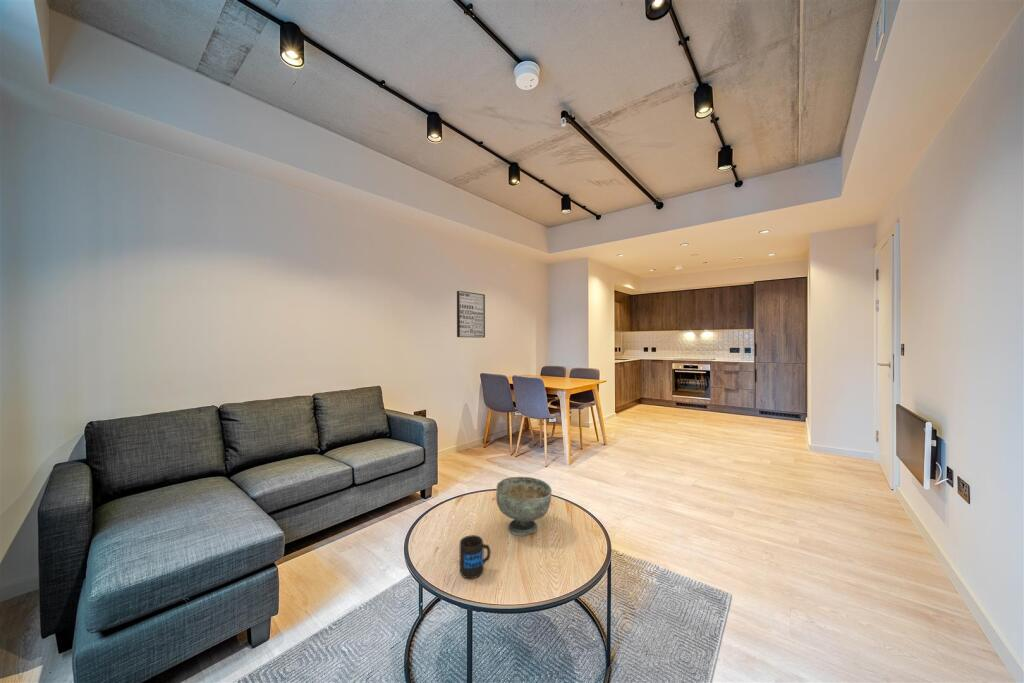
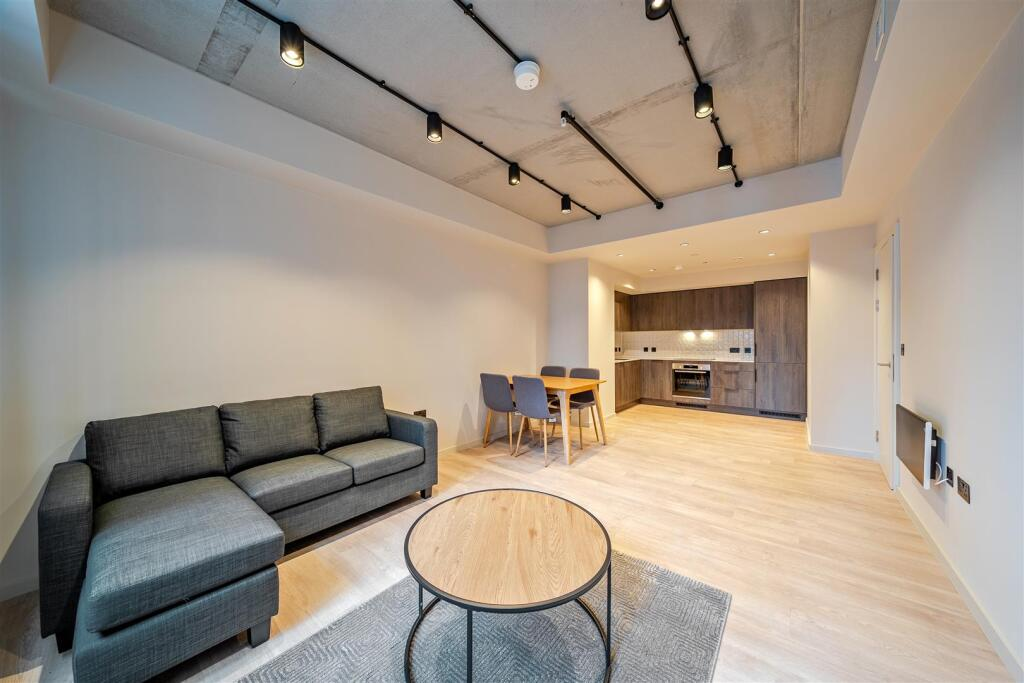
- mug [459,534,492,579]
- wall art [456,290,486,339]
- decorative bowl [495,476,553,537]
